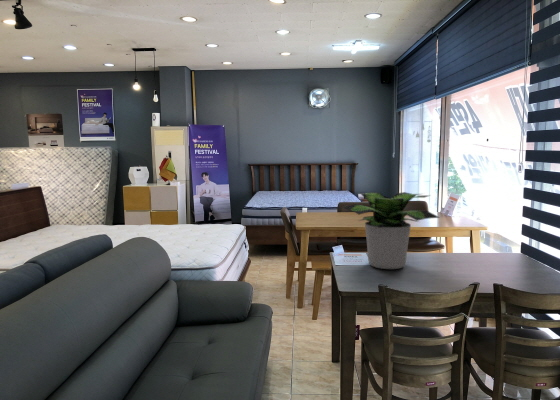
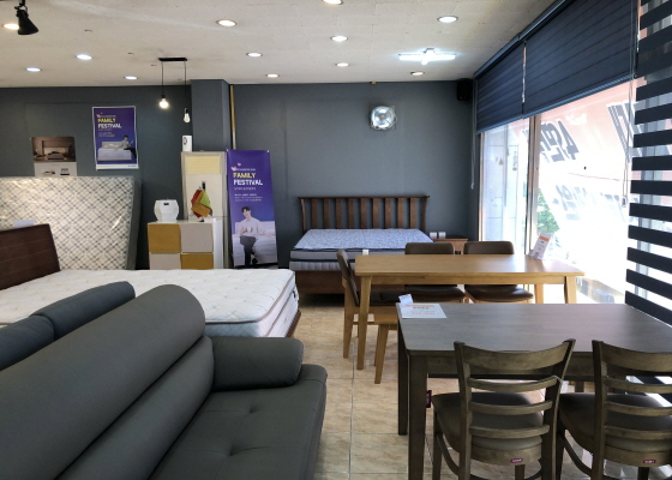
- potted plant [342,191,441,270]
